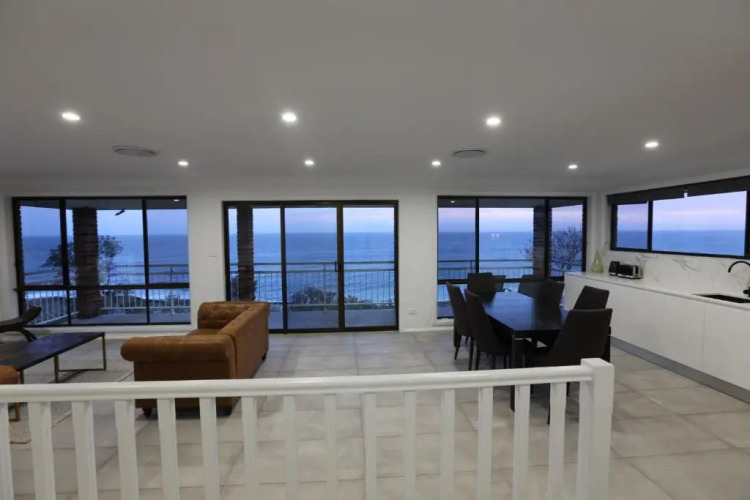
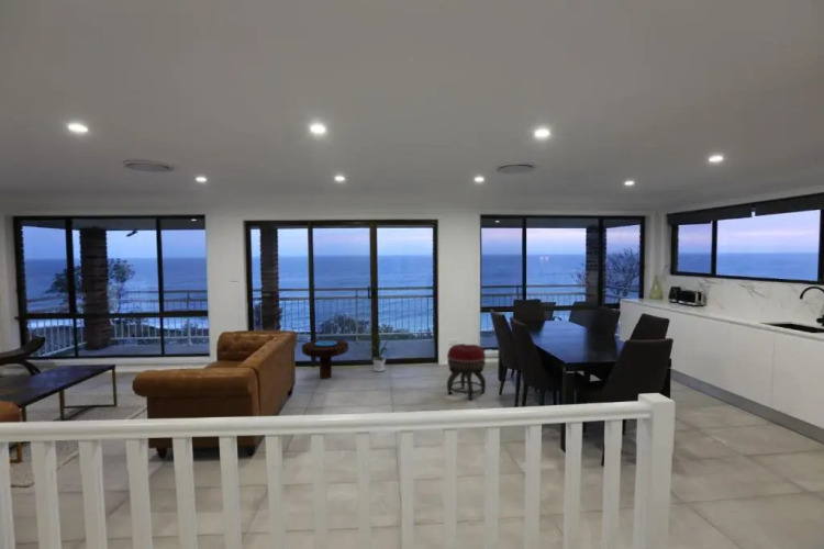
+ house plant [360,333,390,373]
+ footstool [446,343,487,401]
+ side table [301,338,349,380]
